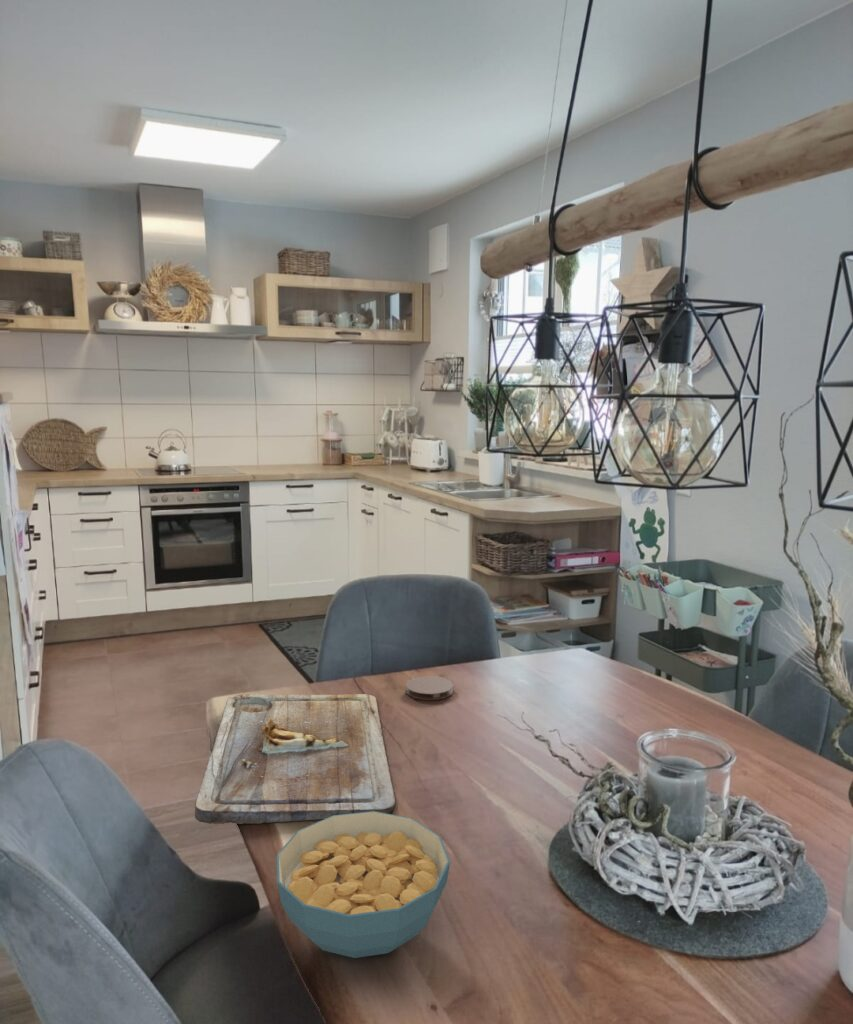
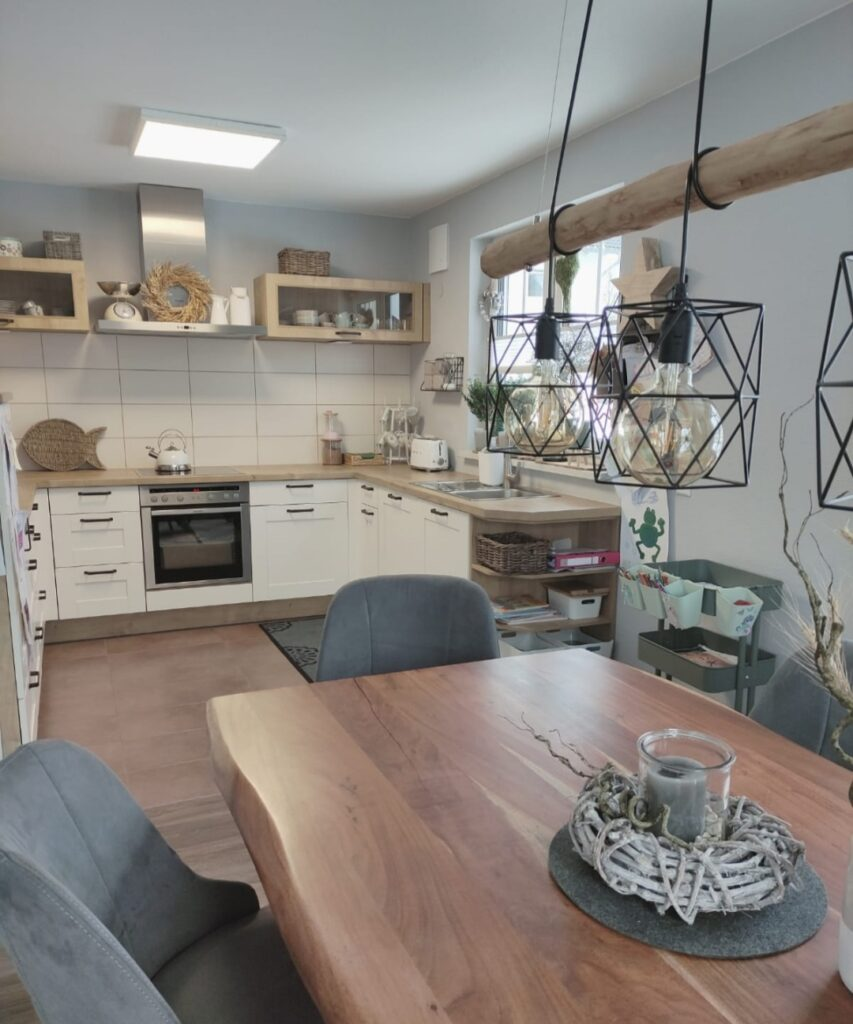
- cereal bowl [276,811,451,959]
- coaster [405,675,454,701]
- cutting board [194,693,397,825]
